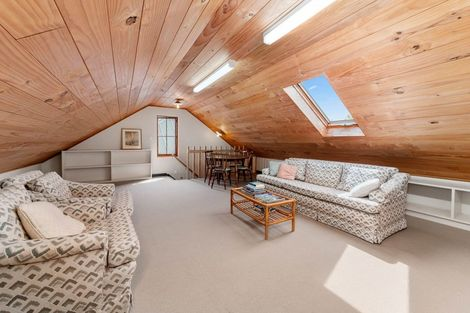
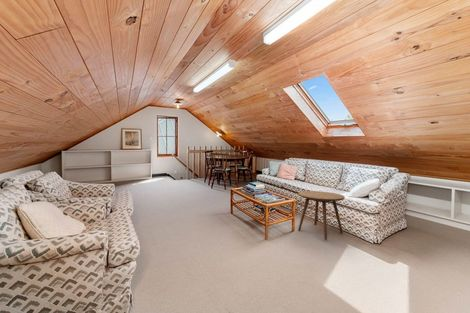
+ side table [297,190,346,241]
